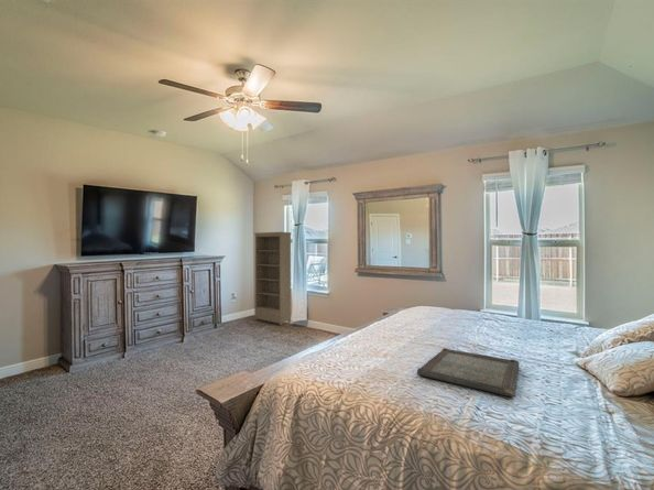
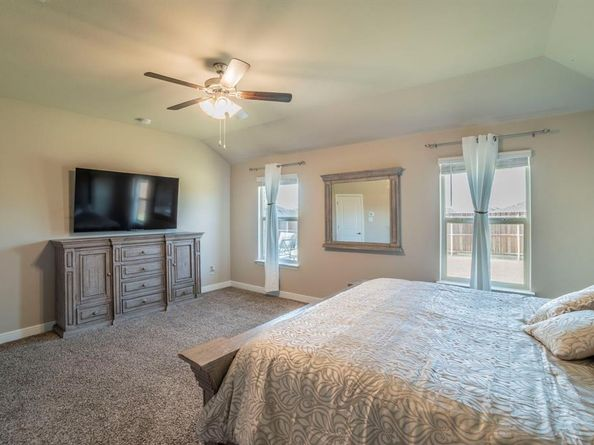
- serving tray [416,347,520,398]
- bookshelf [253,231,293,326]
